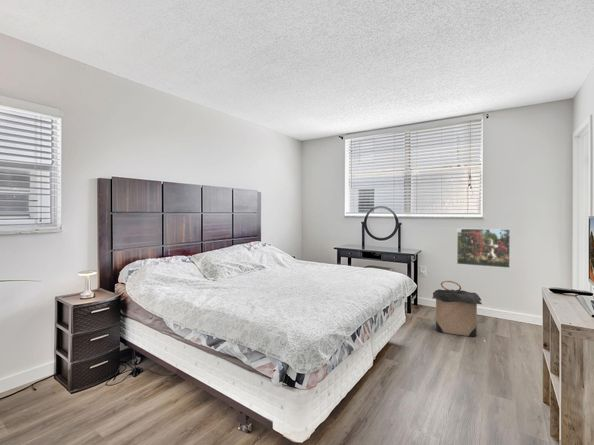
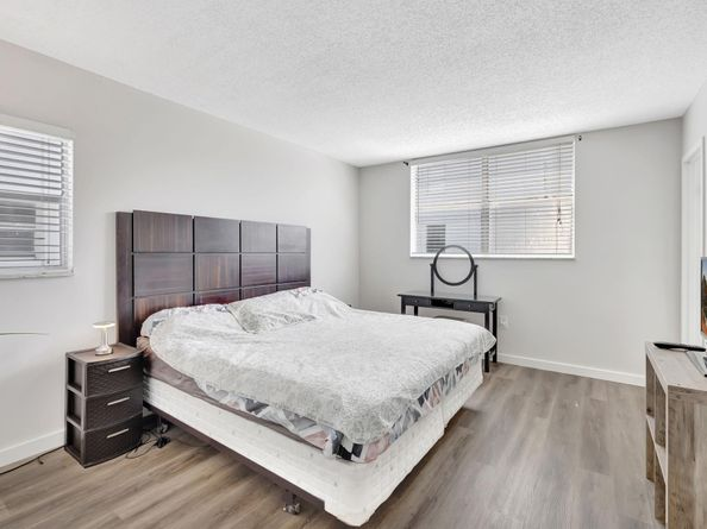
- laundry hamper [432,280,483,338]
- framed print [456,228,511,269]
